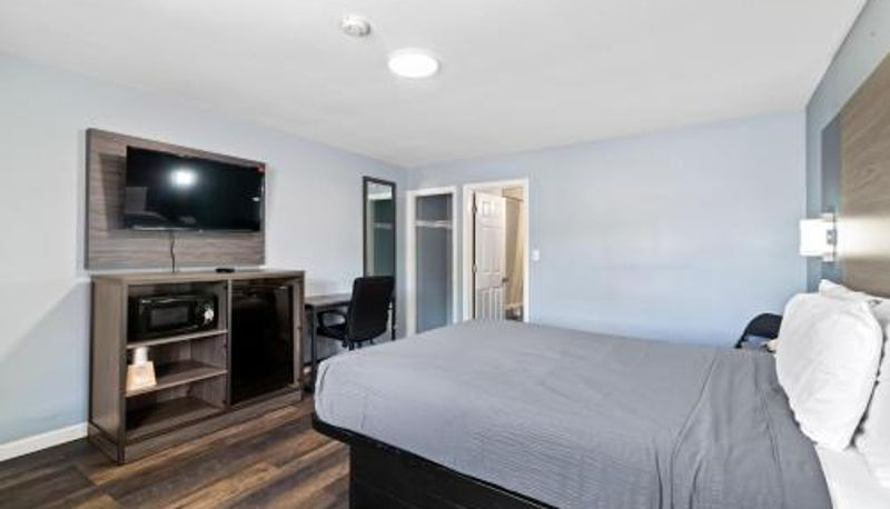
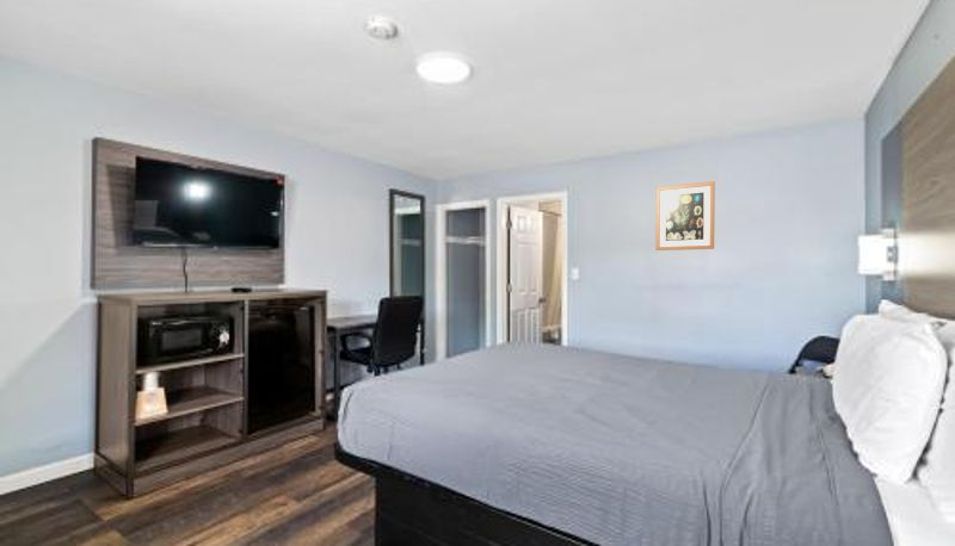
+ wall art [654,180,716,252]
